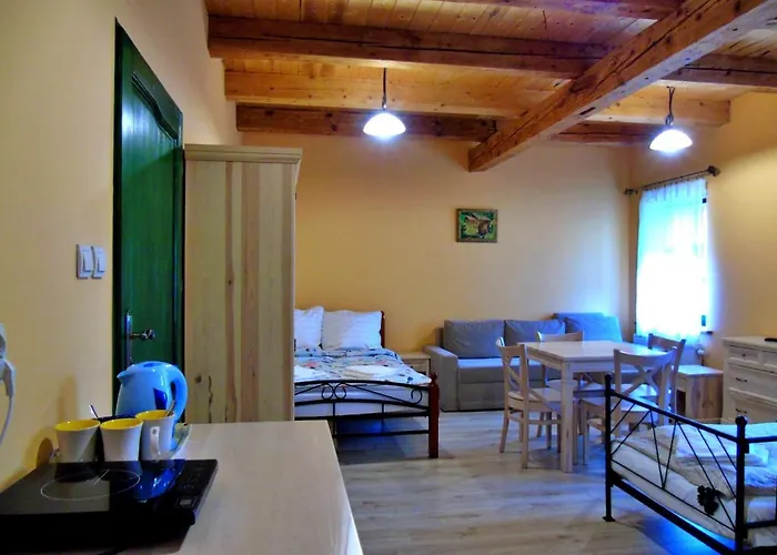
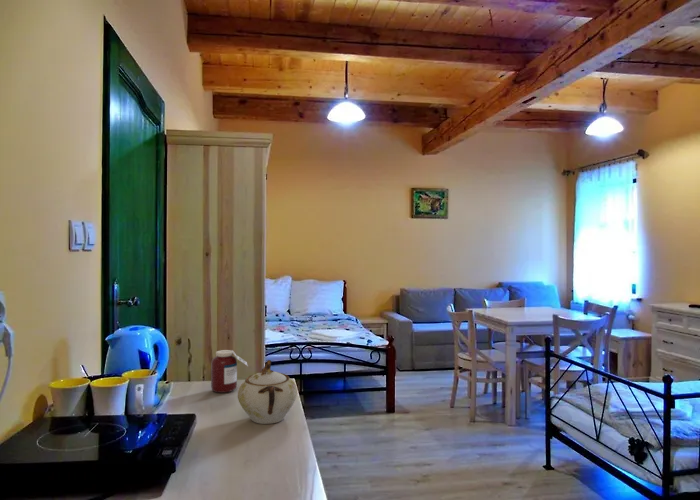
+ jar [210,349,250,394]
+ sugar bowl [237,359,298,425]
